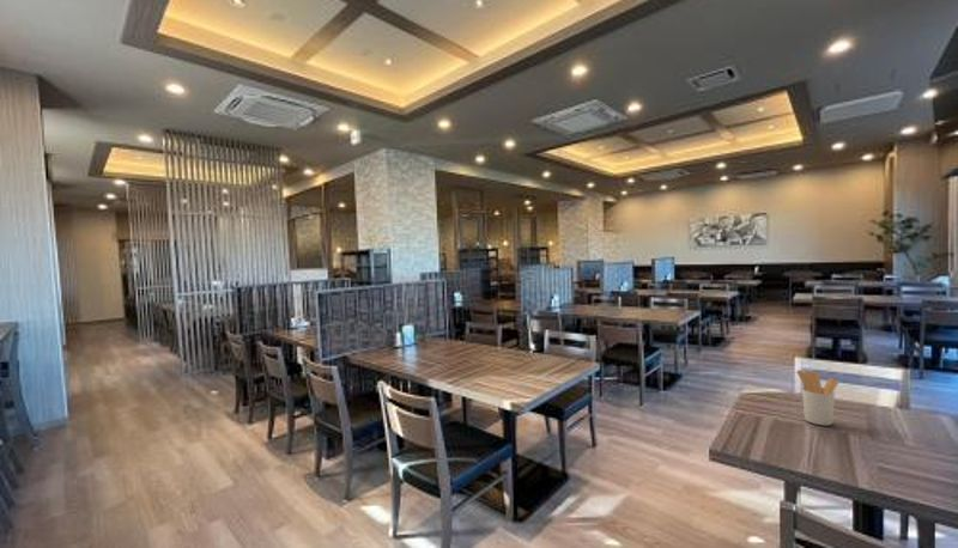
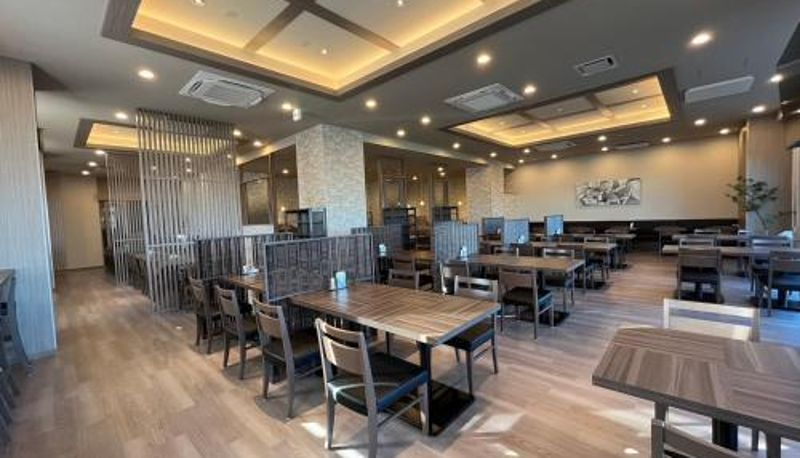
- utensil holder [795,369,839,426]
